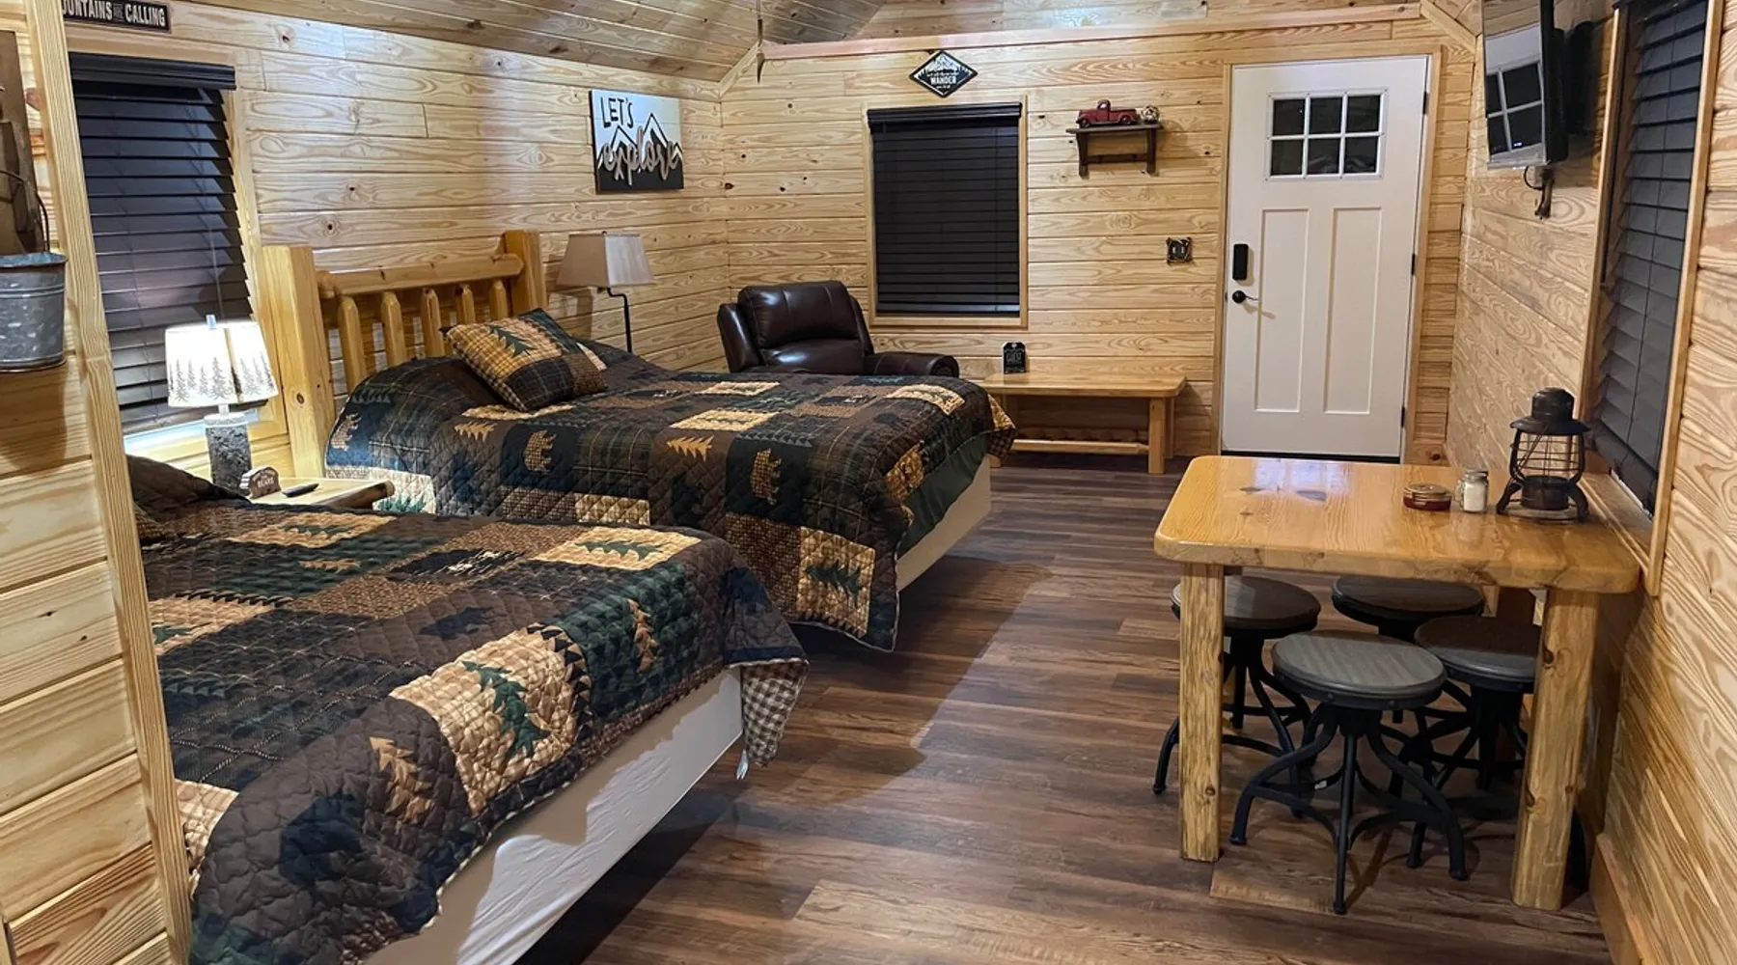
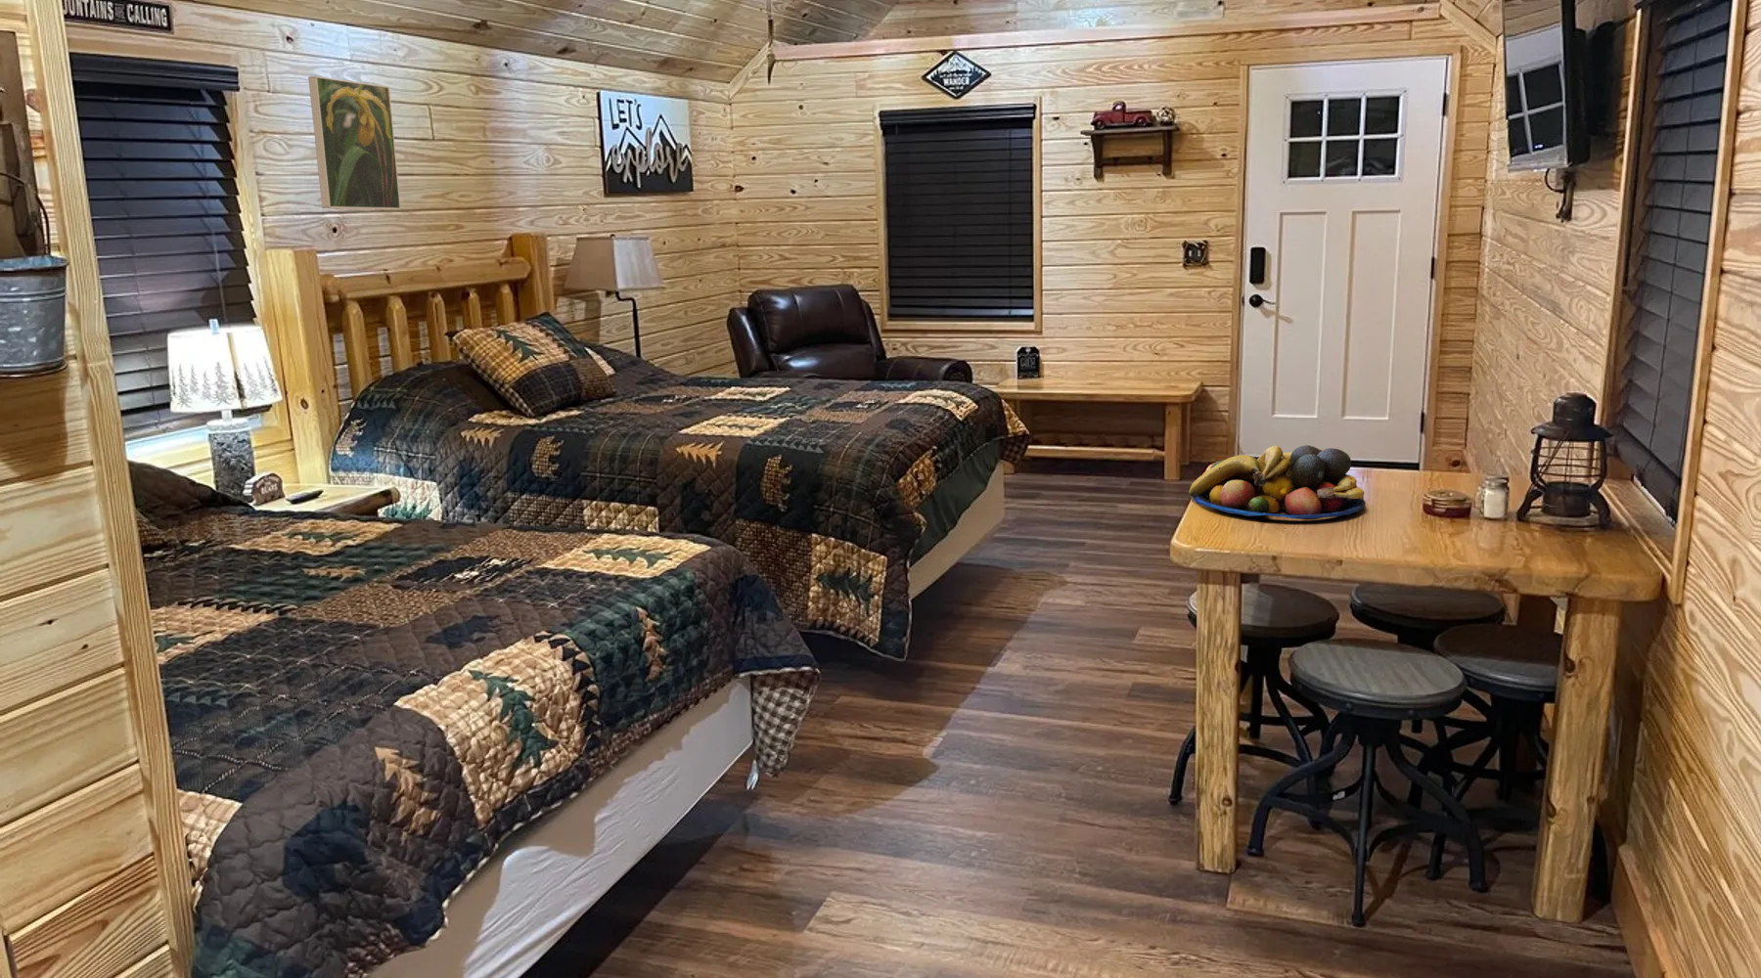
+ fruit bowl [1188,444,1367,520]
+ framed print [307,76,402,211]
